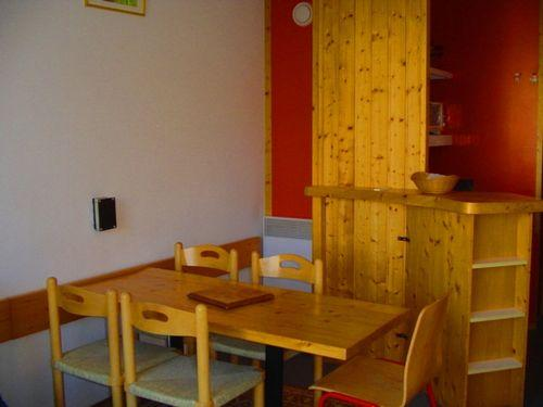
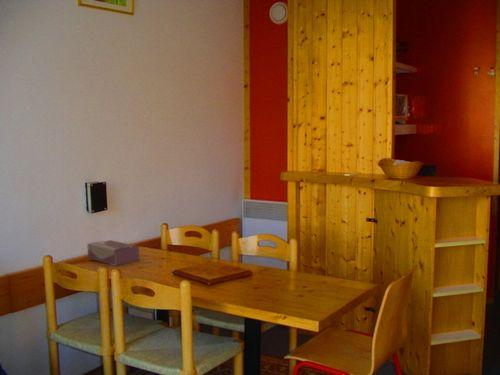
+ tissue box [86,239,140,267]
